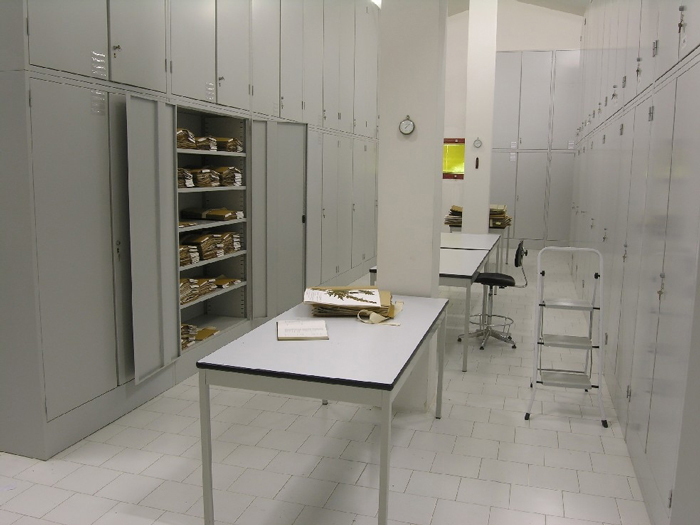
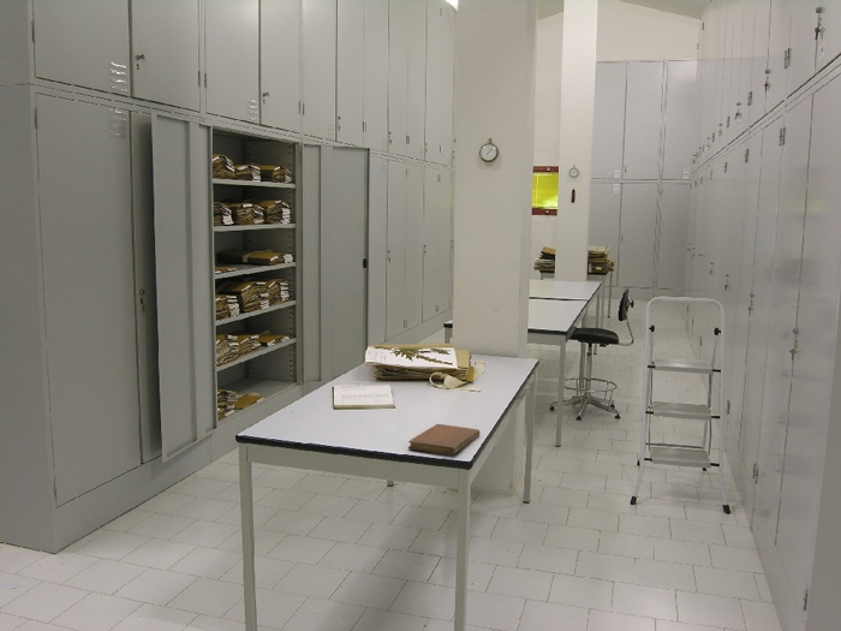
+ notebook [407,423,482,457]
